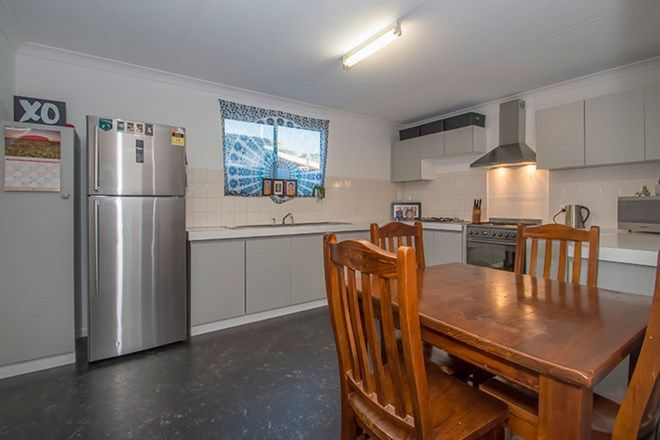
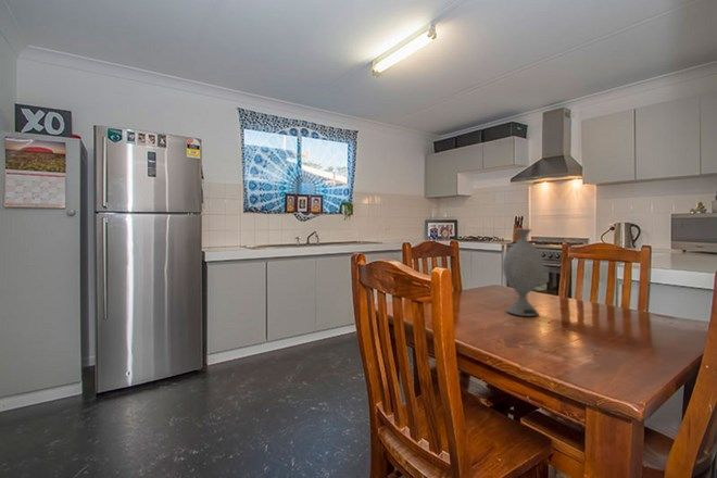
+ decorative vase [502,228,545,317]
